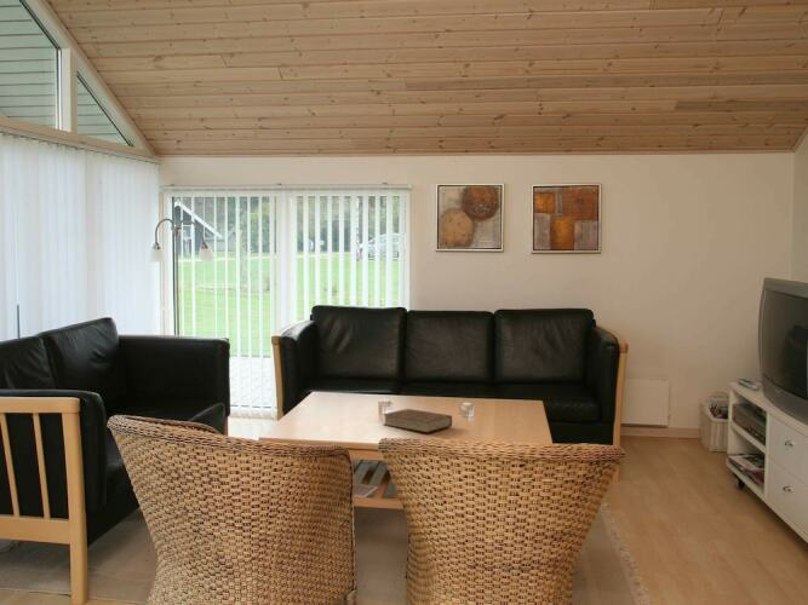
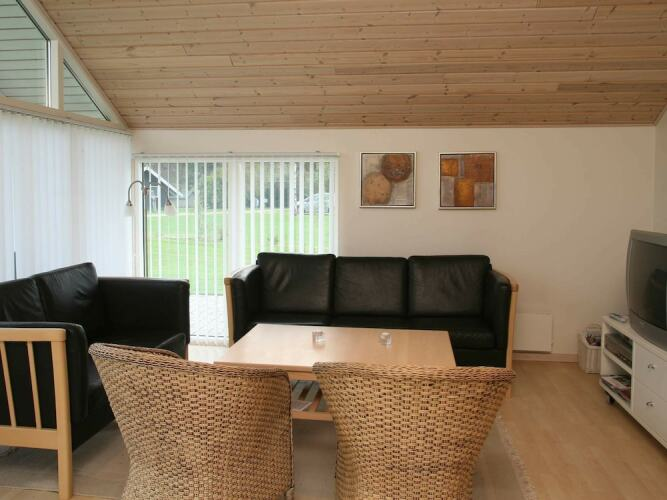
- book [382,408,453,434]
